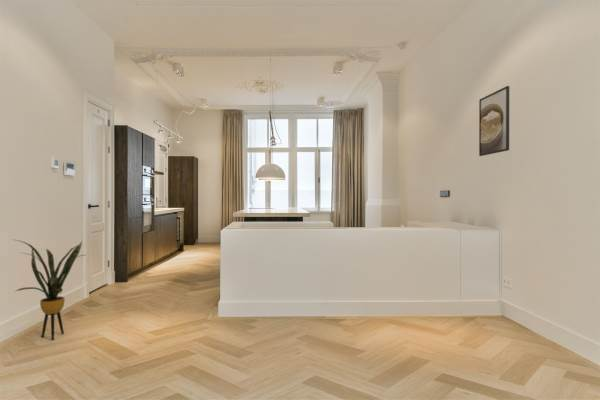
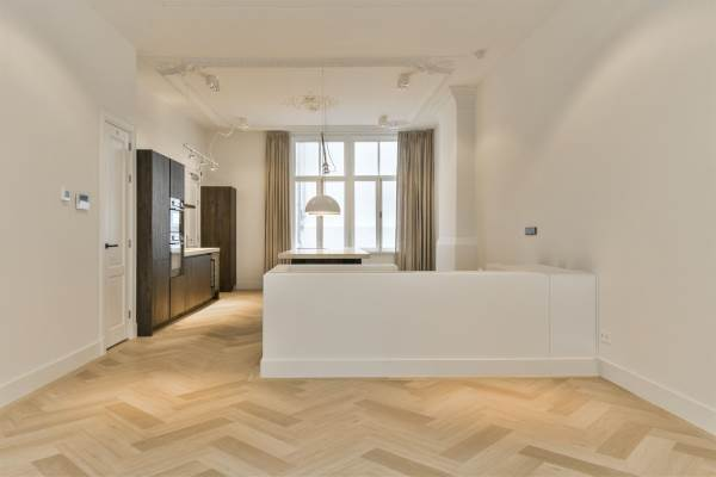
- house plant [11,238,85,341]
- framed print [478,85,510,157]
